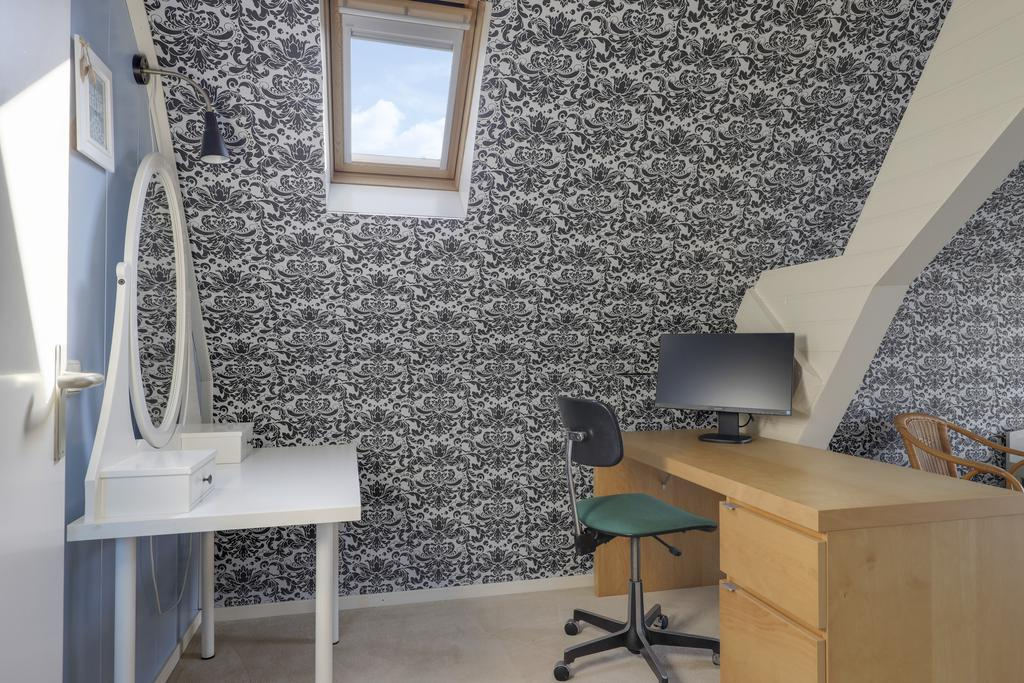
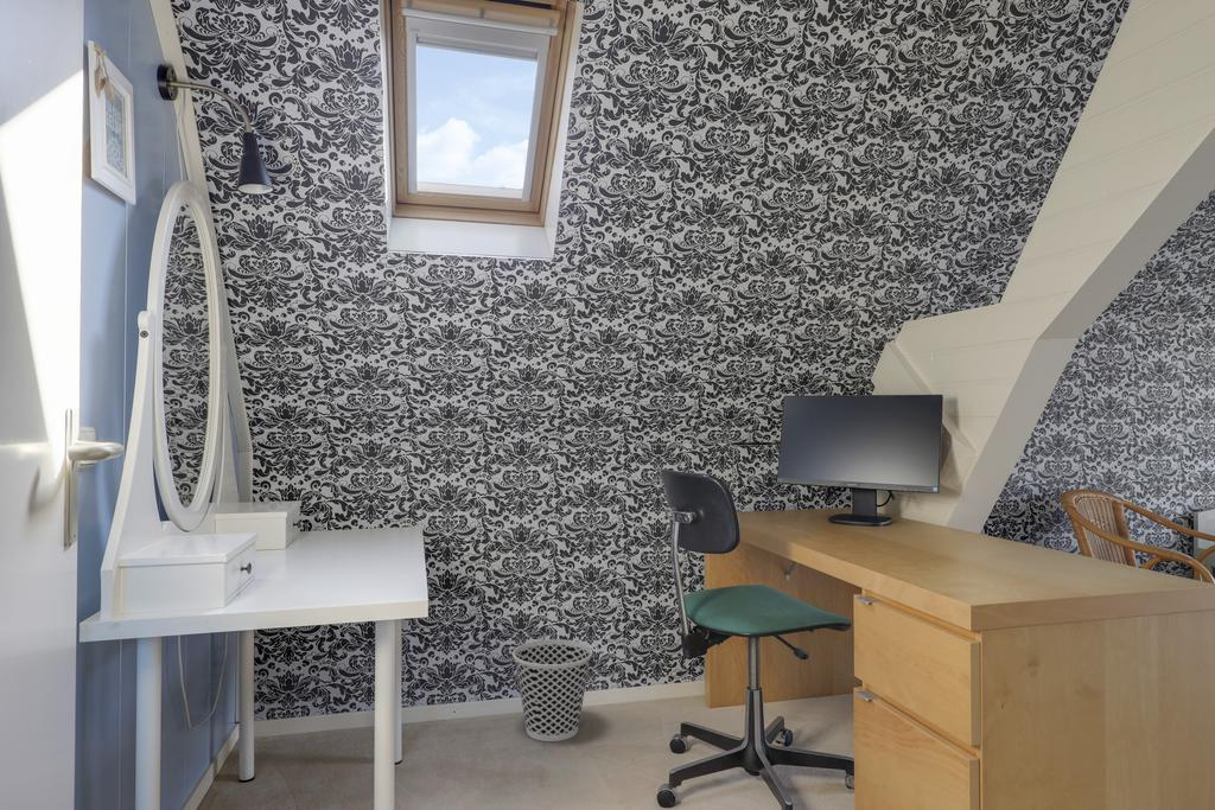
+ wastebasket [511,638,593,742]
